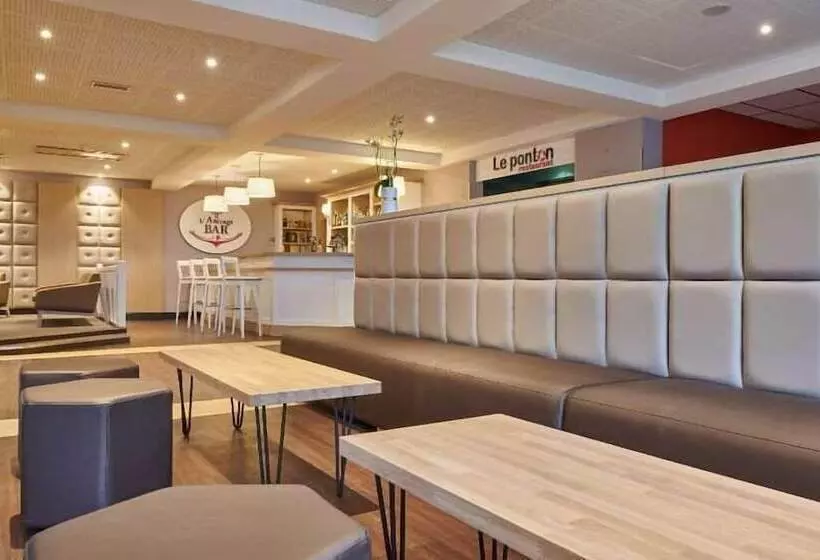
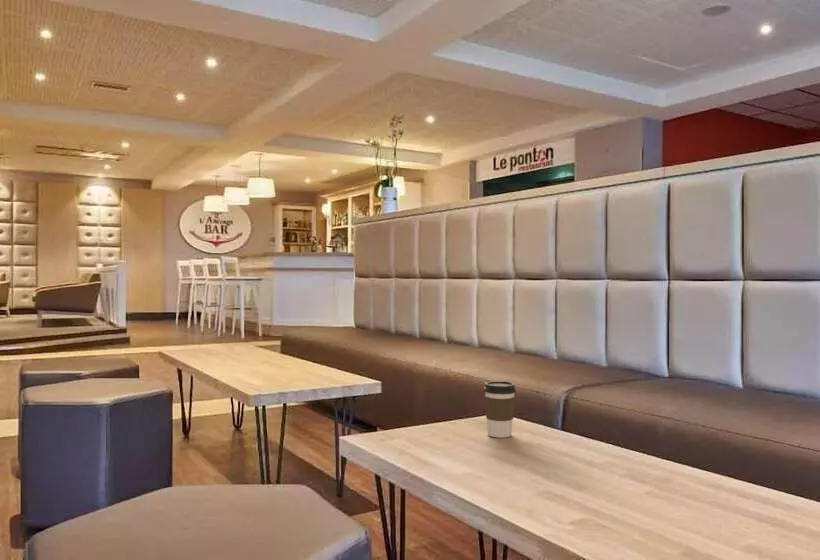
+ coffee cup [483,380,517,439]
